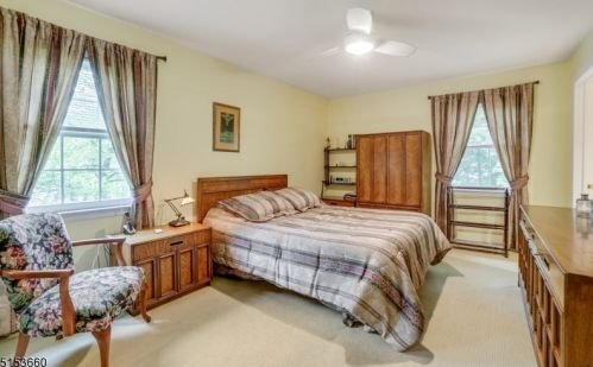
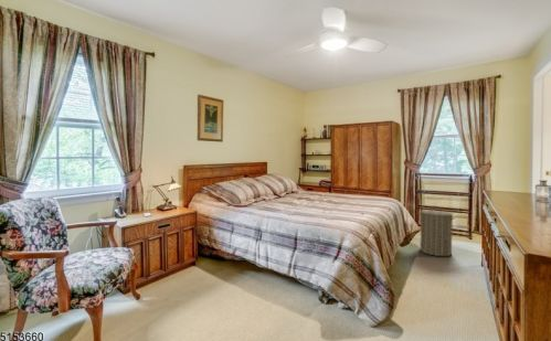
+ laundry hamper [416,205,457,257]
